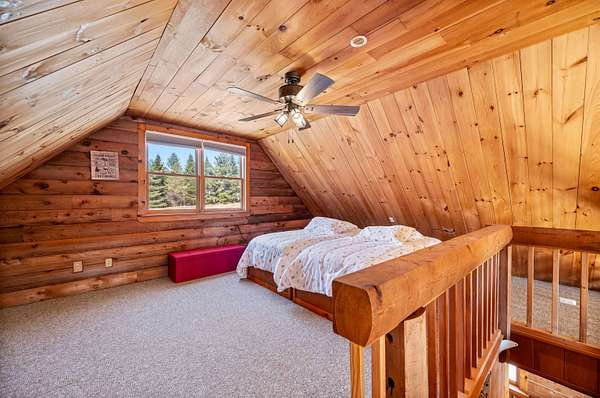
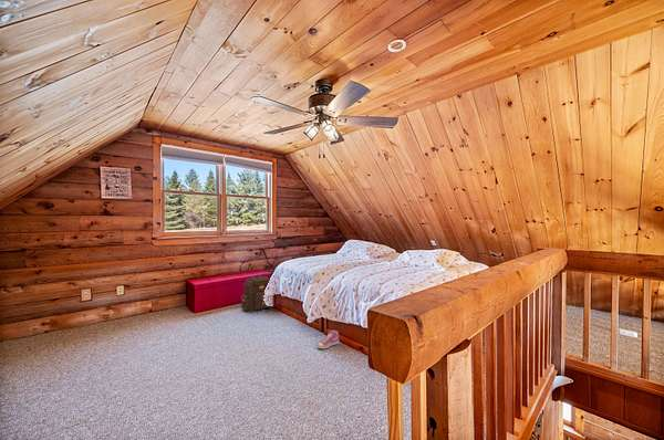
+ backpack [240,273,272,313]
+ sneaker [317,329,340,349]
